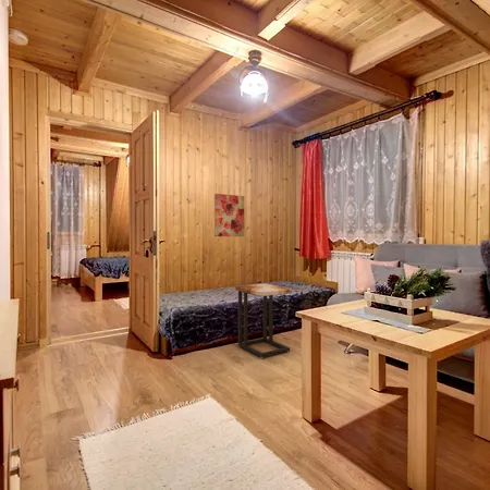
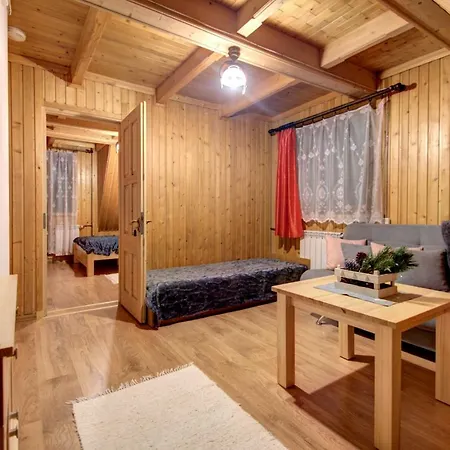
- side table [234,283,293,359]
- wall art [213,193,245,237]
